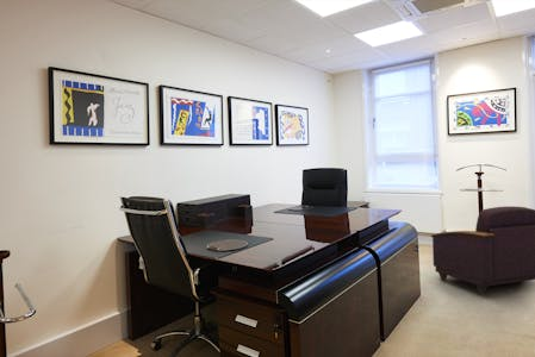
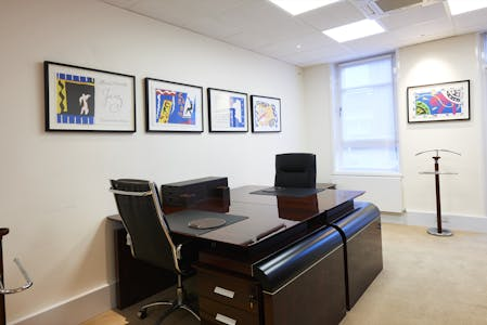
- armchair [430,206,535,295]
